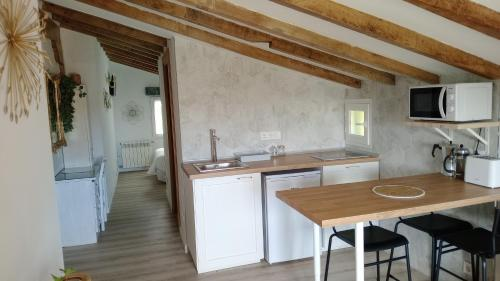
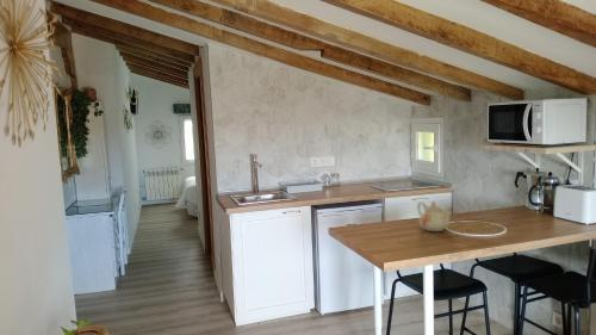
+ teapot [416,199,453,232]
